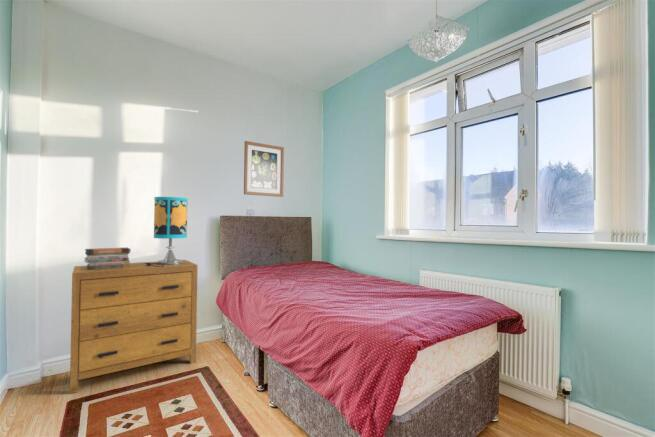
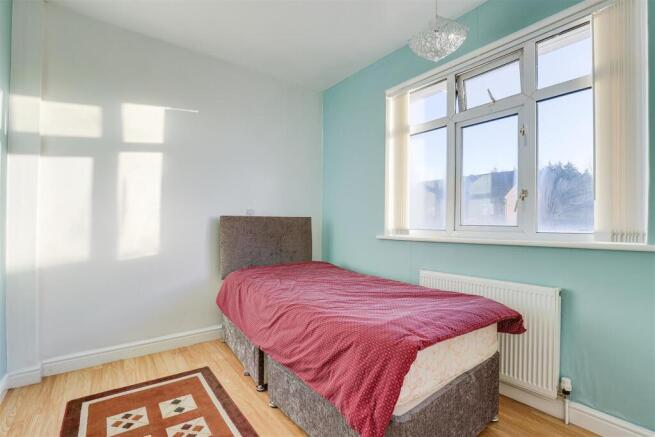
- wall art [243,140,285,198]
- table lamp [144,196,189,267]
- dresser [69,259,199,395]
- book stack [83,247,131,270]
